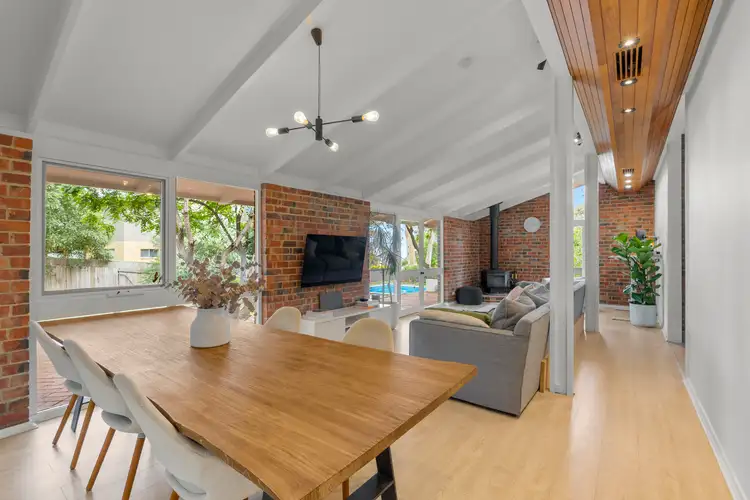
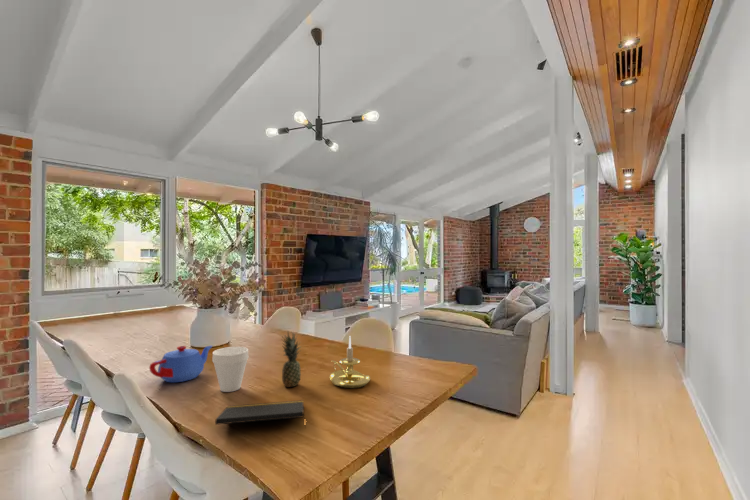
+ fruit [280,331,303,388]
+ notepad [214,399,307,429]
+ candle holder [329,336,371,389]
+ cup [211,346,250,393]
+ teapot [148,345,213,383]
